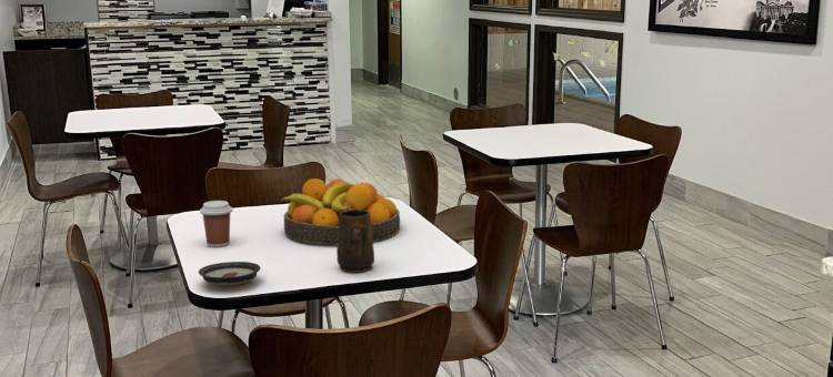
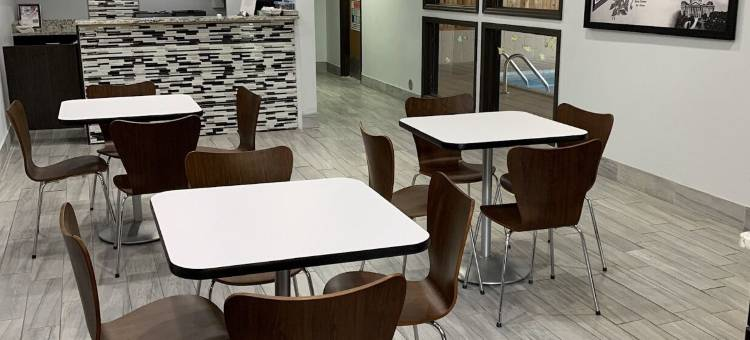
- mug [335,210,375,274]
- coffee cup [199,200,233,248]
- fruit bowl [280,177,401,246]
- saucer [198,261,261,288]
